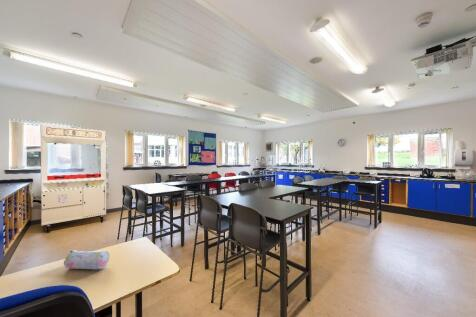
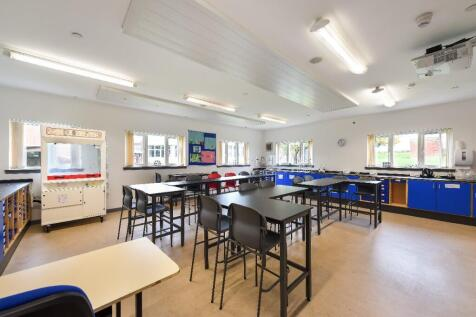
- pencil case [63,249,110,270]
